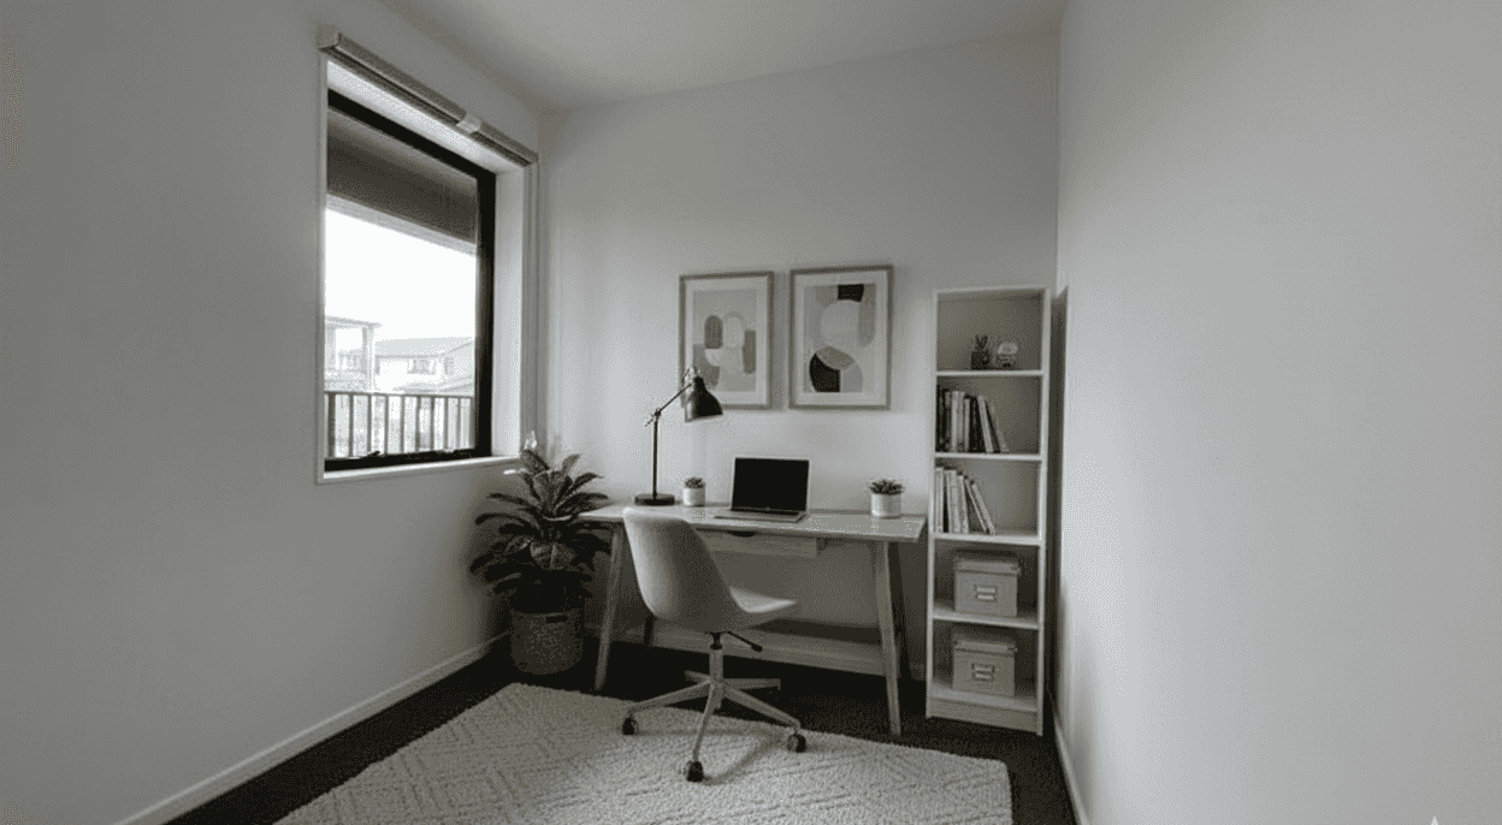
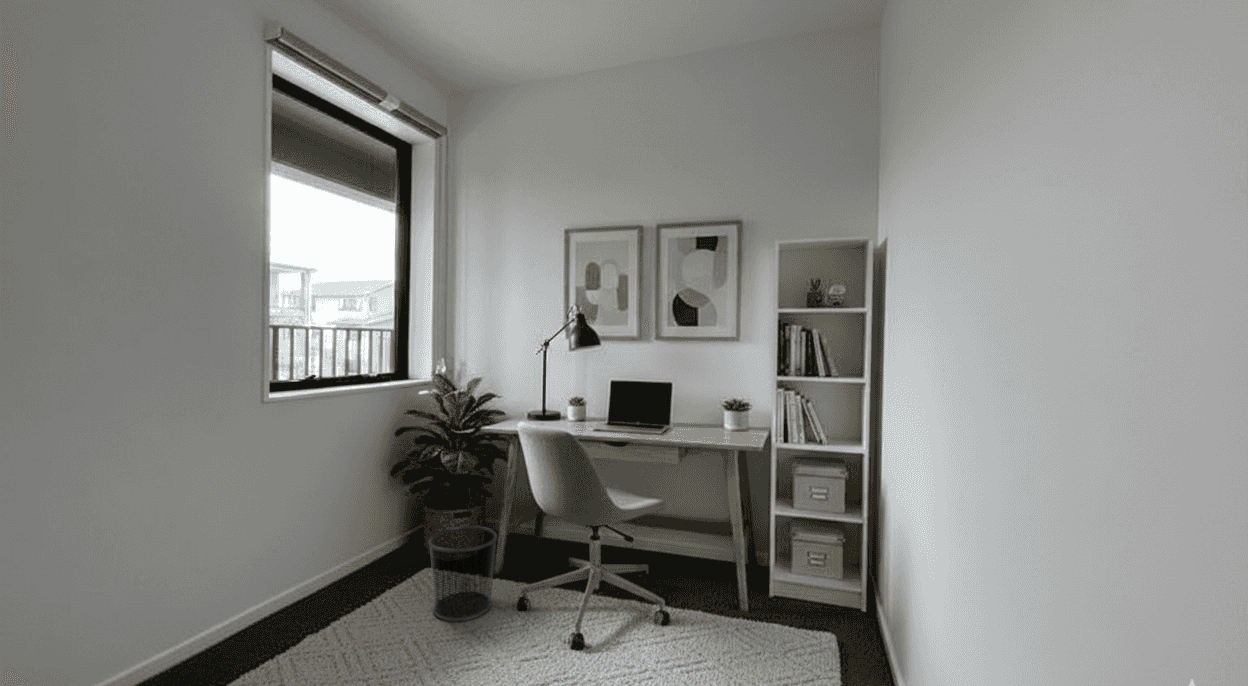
+ waste bin [427,525,498,622]
